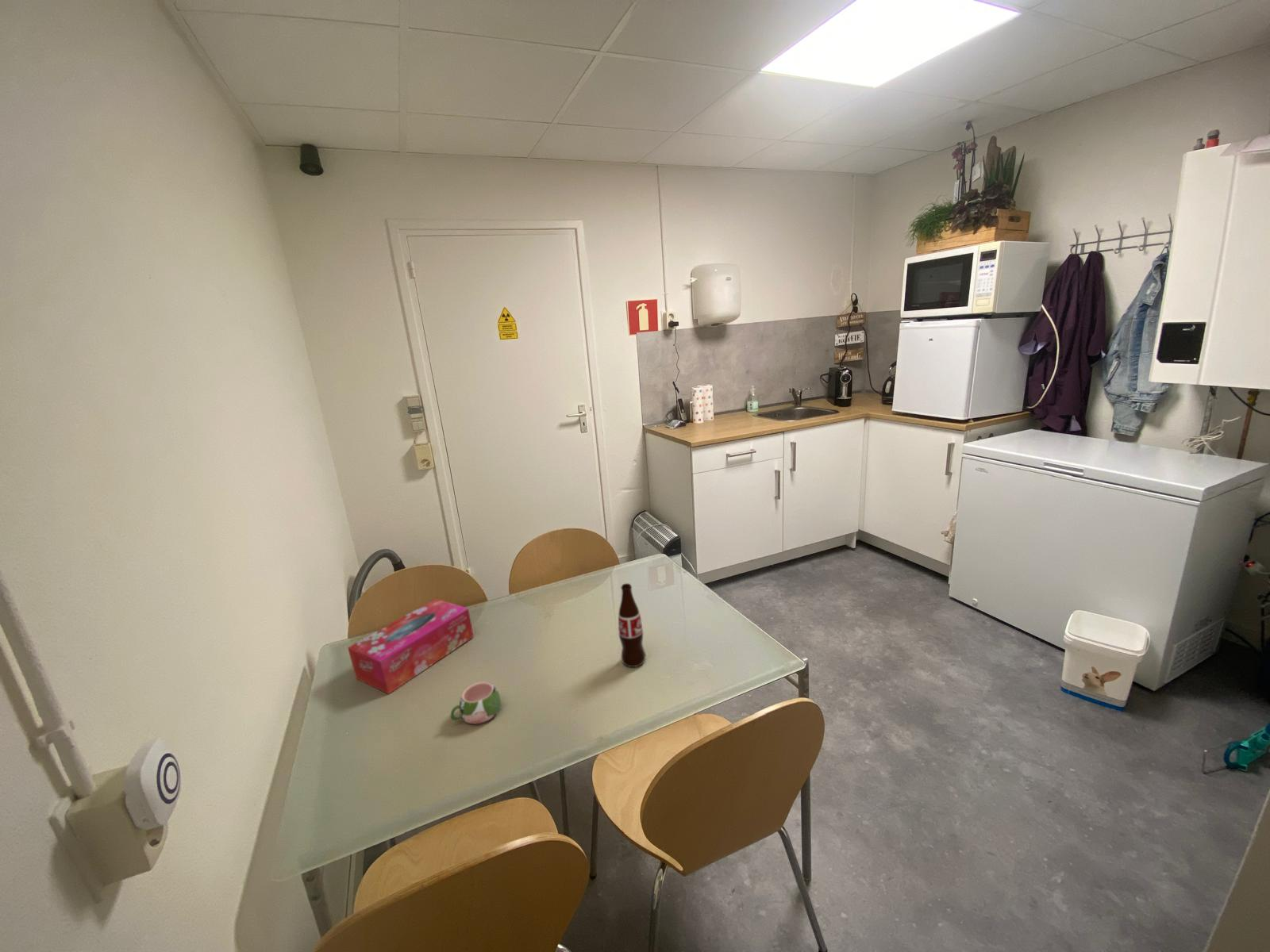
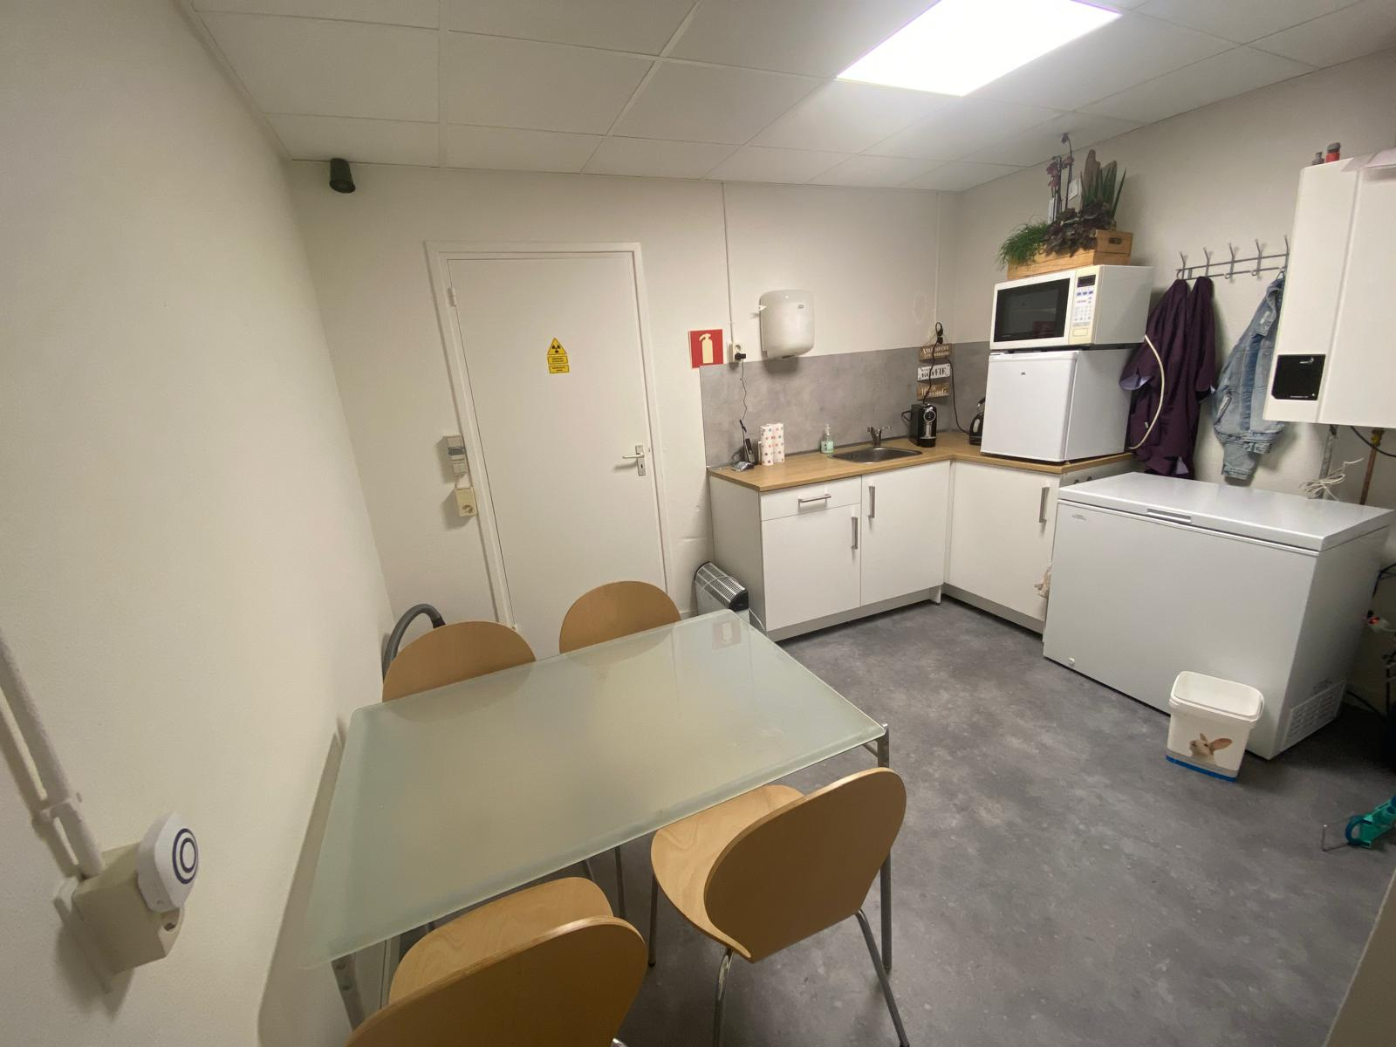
- bottle [618,582,646,668]
- mug [450,681,502,724]
- tissue box [347,598,475,695]
